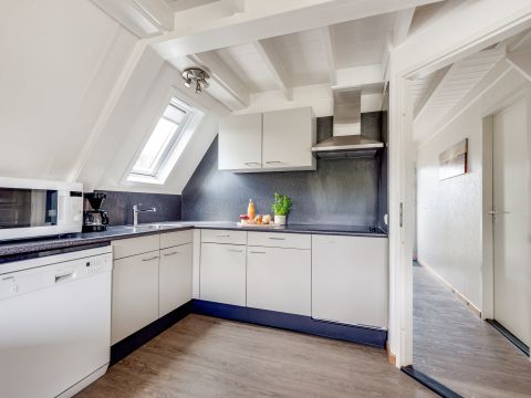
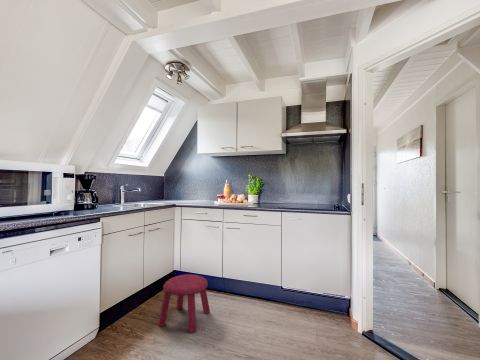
+ stool [157,273,211,335]
